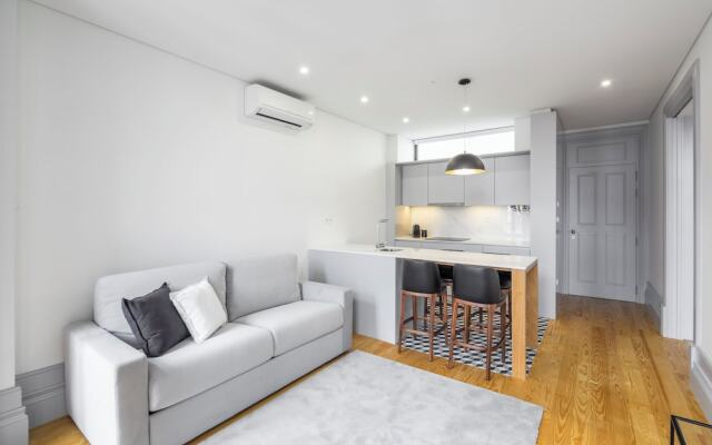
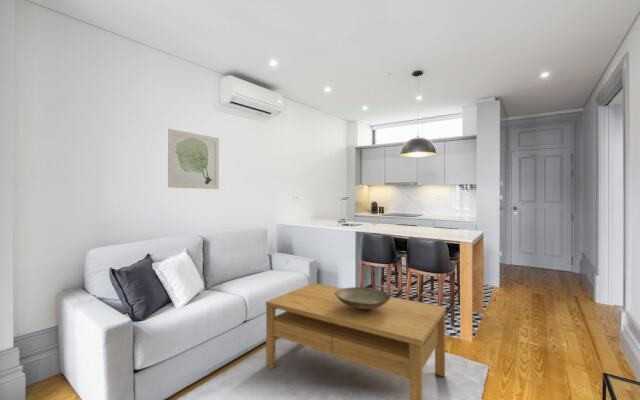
+ coffee table [265,282,447,400]
+ decorative bowl [335,286,391,311]
+ wall art [167,128,220,190]
